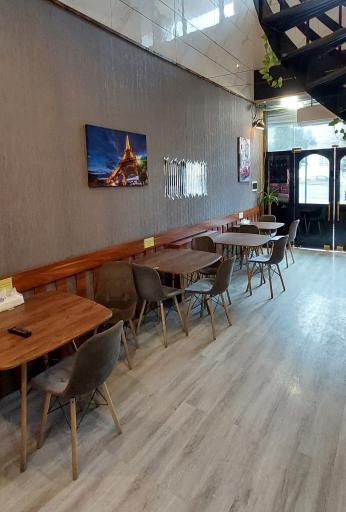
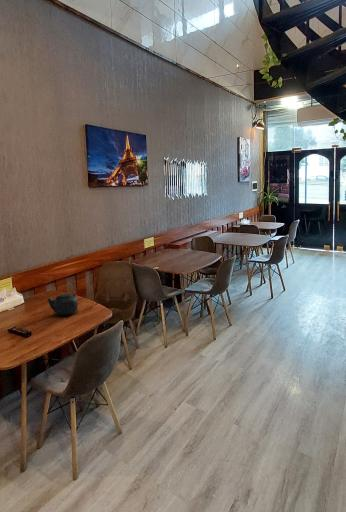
+ teapot [46,292,79,316]
